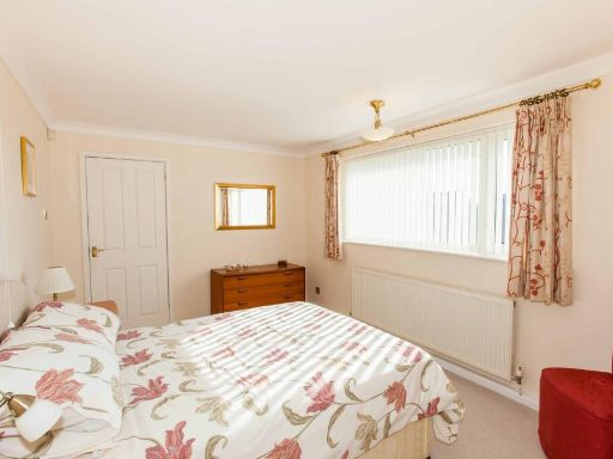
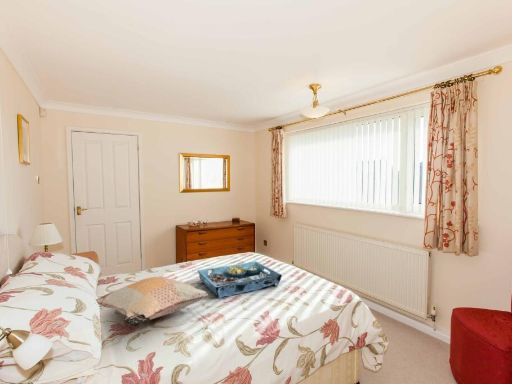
+ serving tray [196,260,283,299]
+ decorative pillow [95,276,210,327]
